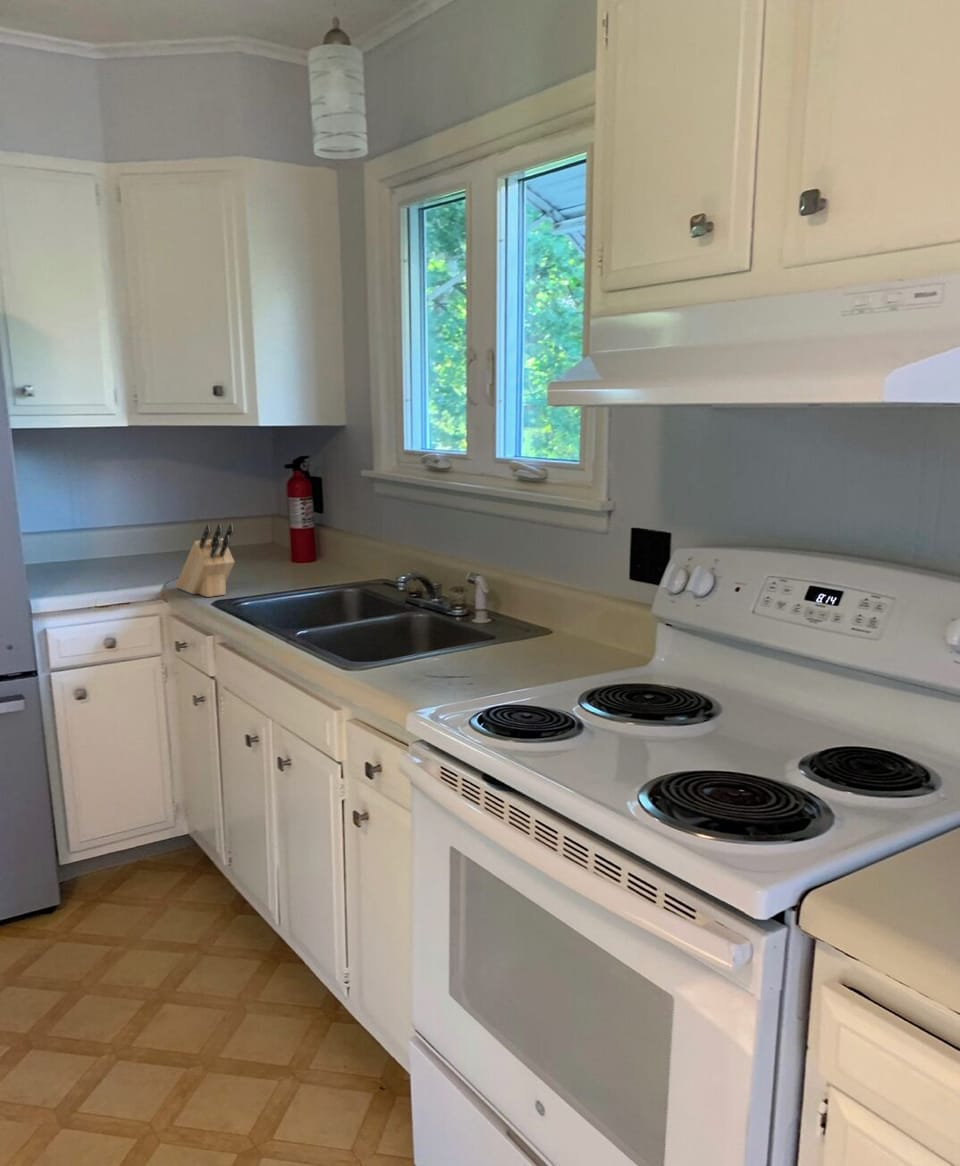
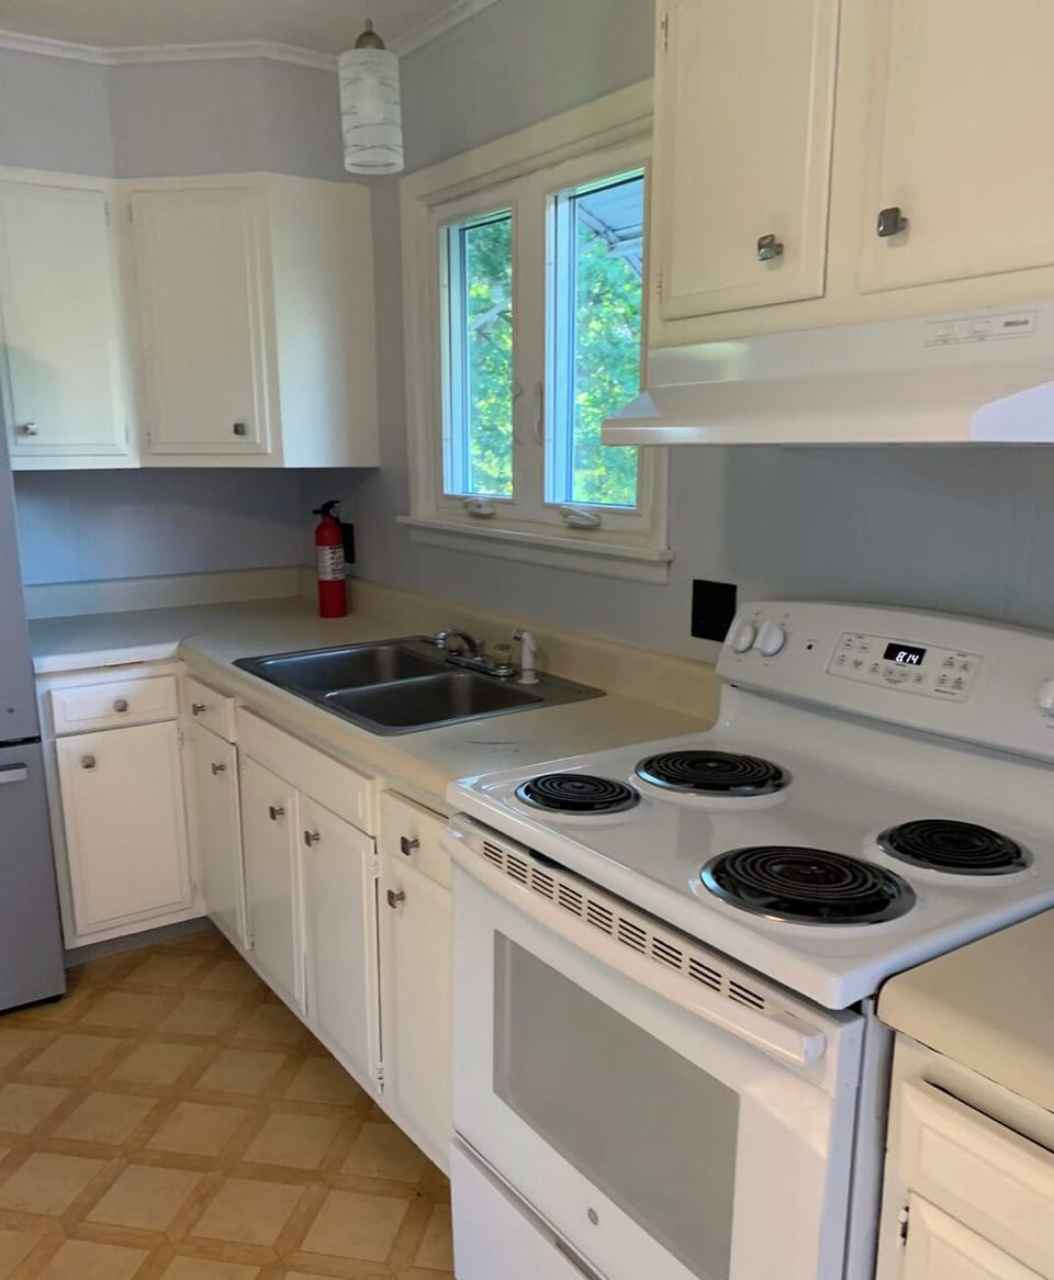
- knife block [175,523,235,598]
